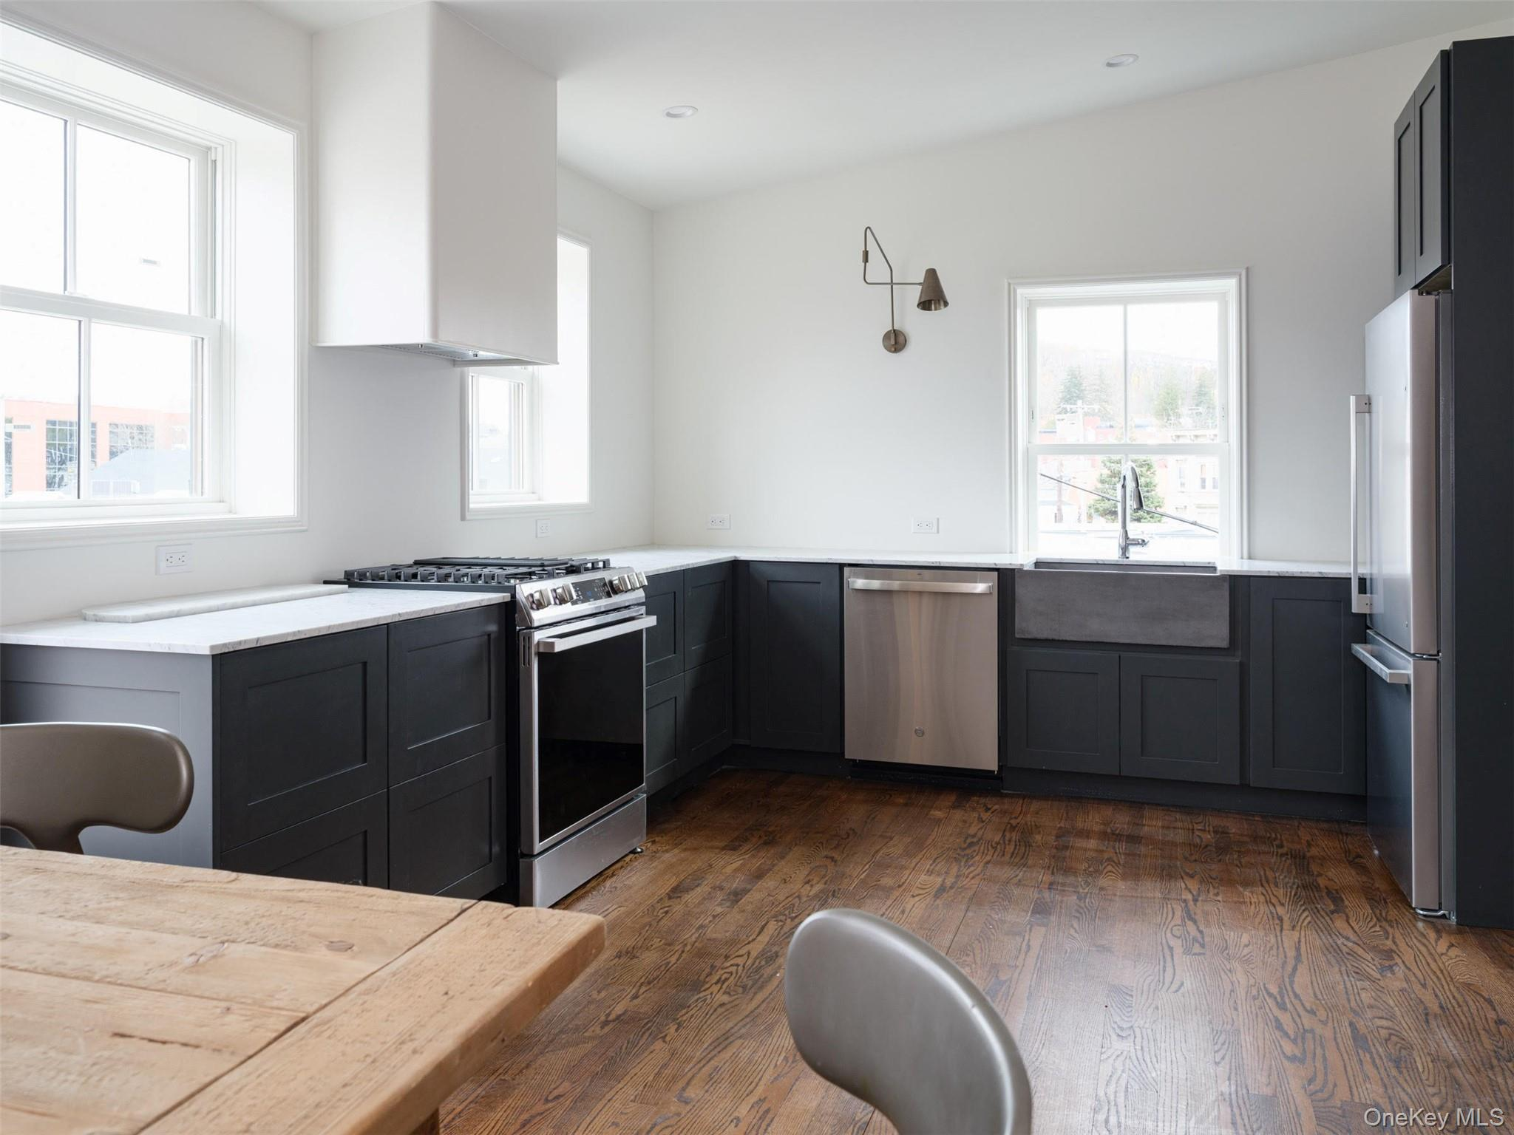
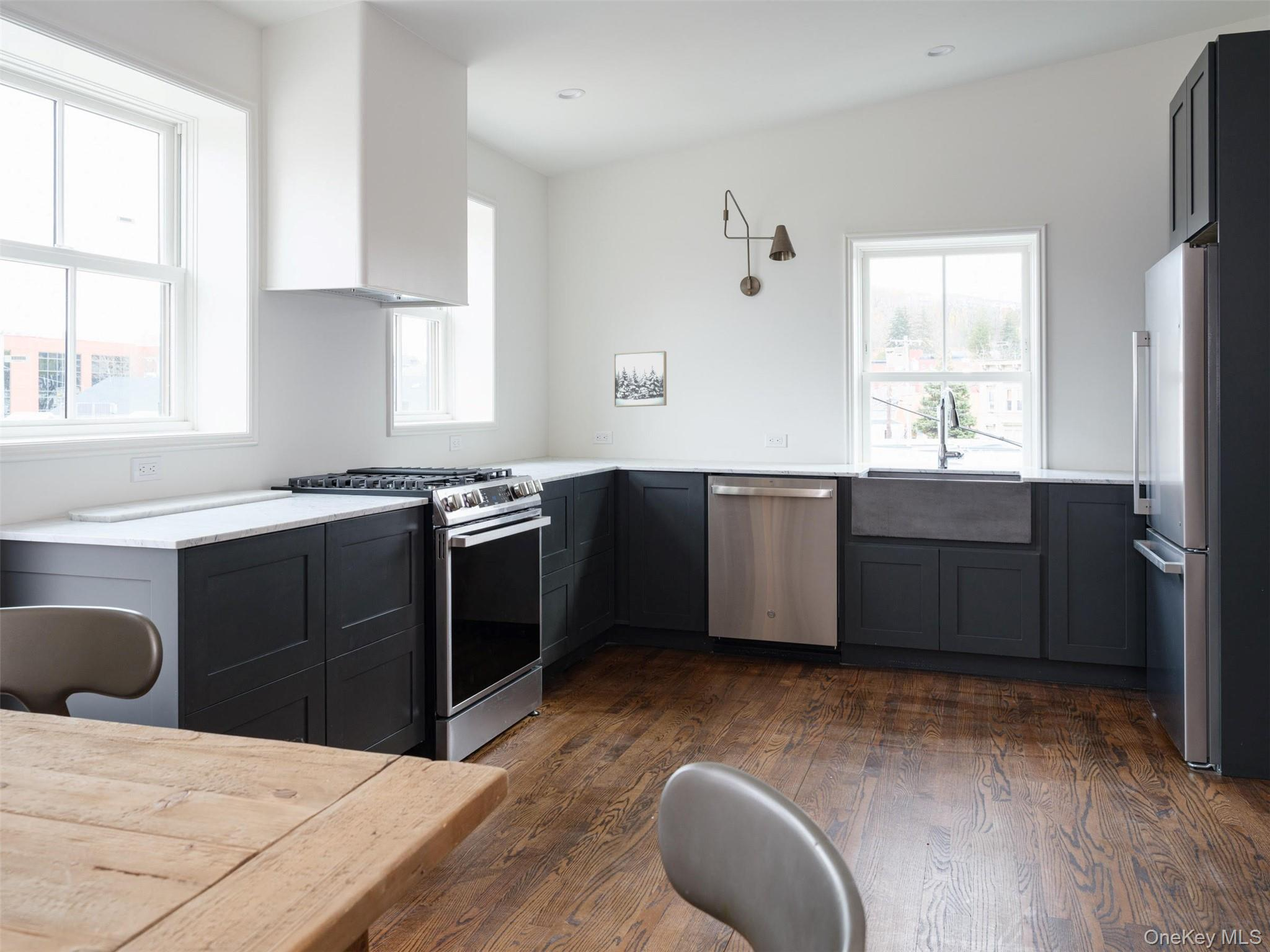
+ wall art [613,350,667,408]
